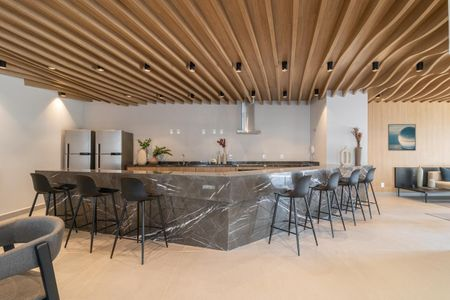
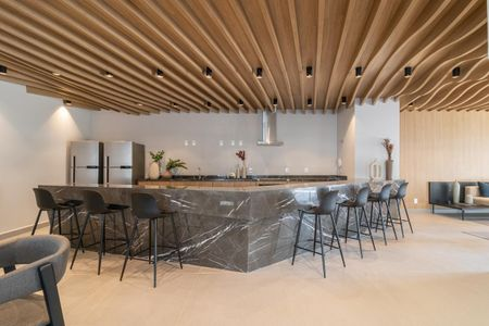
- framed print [387,123,417,152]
